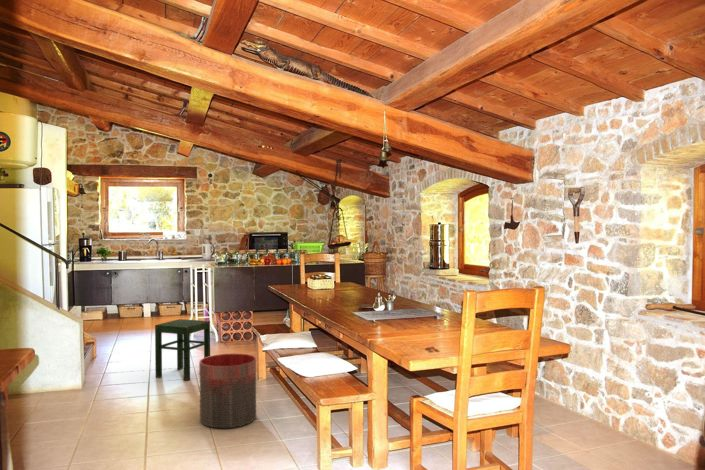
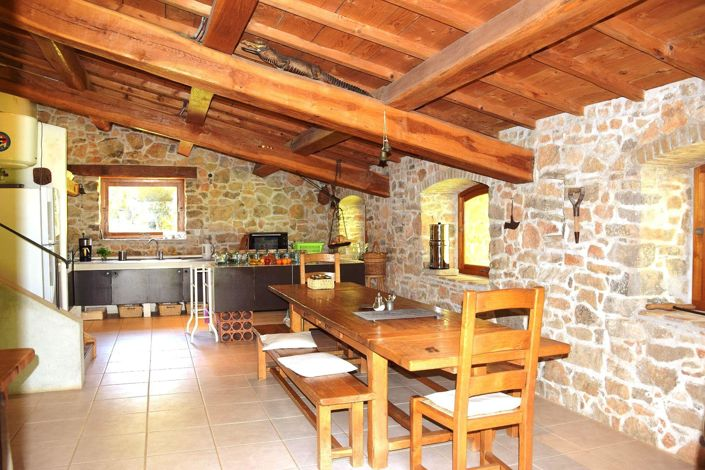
- stool [154,318,211,382]
- trash can [198,353,257,430]
